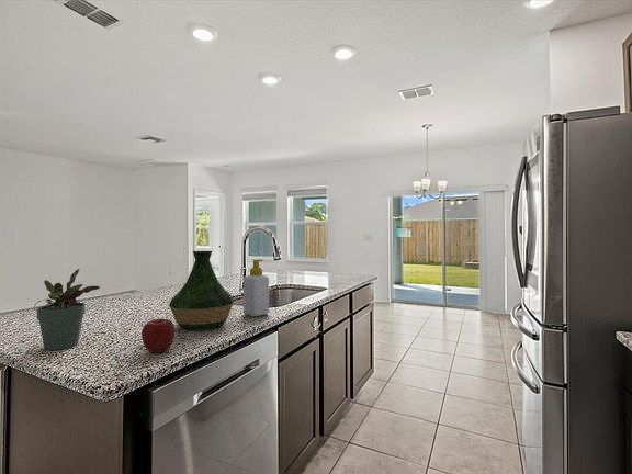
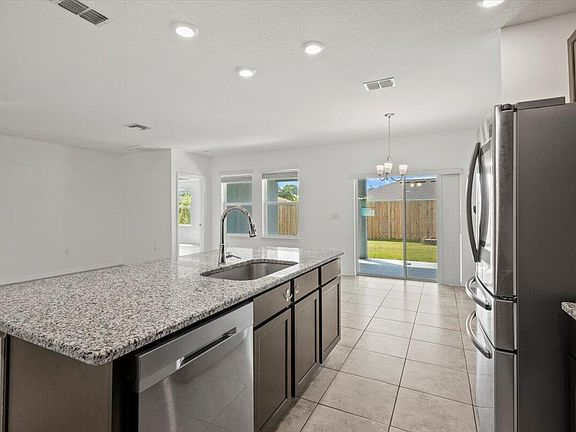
- soap bottle [242,258,270,317]
- apple [140,318,176,353]
- potted plant [33,268,101,351]
- vase [168,250,235,331]
